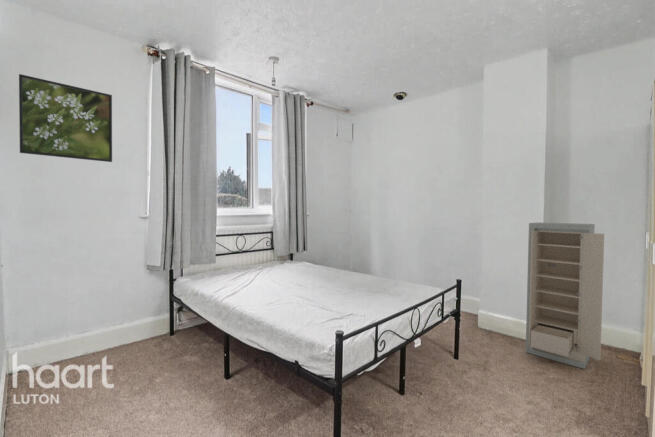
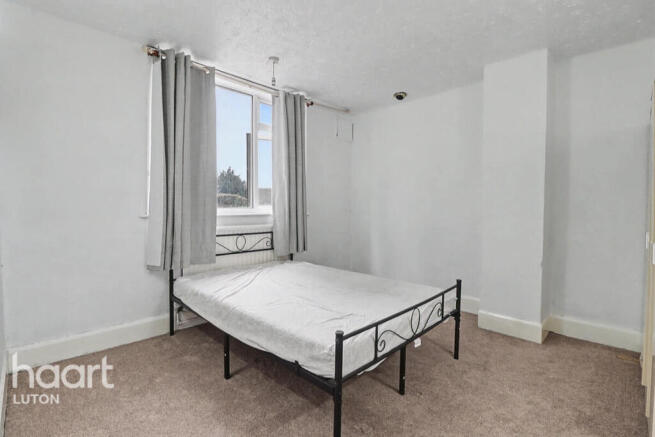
- storage cabinet [525,221,605,370]
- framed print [18,73,113,163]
